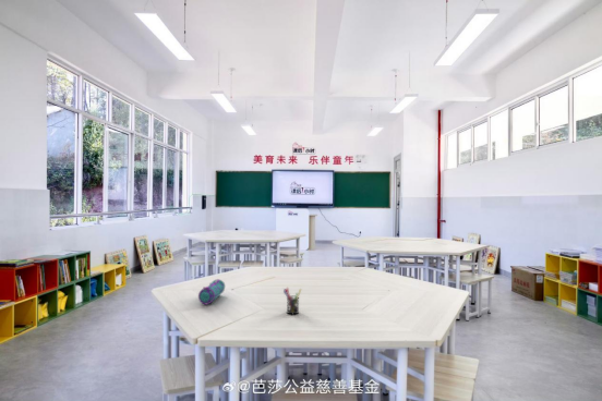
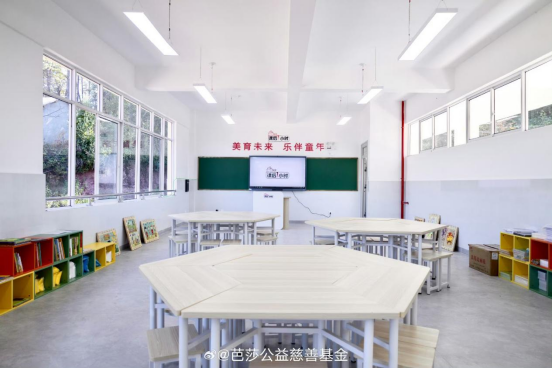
- pencil case [197,278,226,306]
- pen holder [282,287,302,316]
